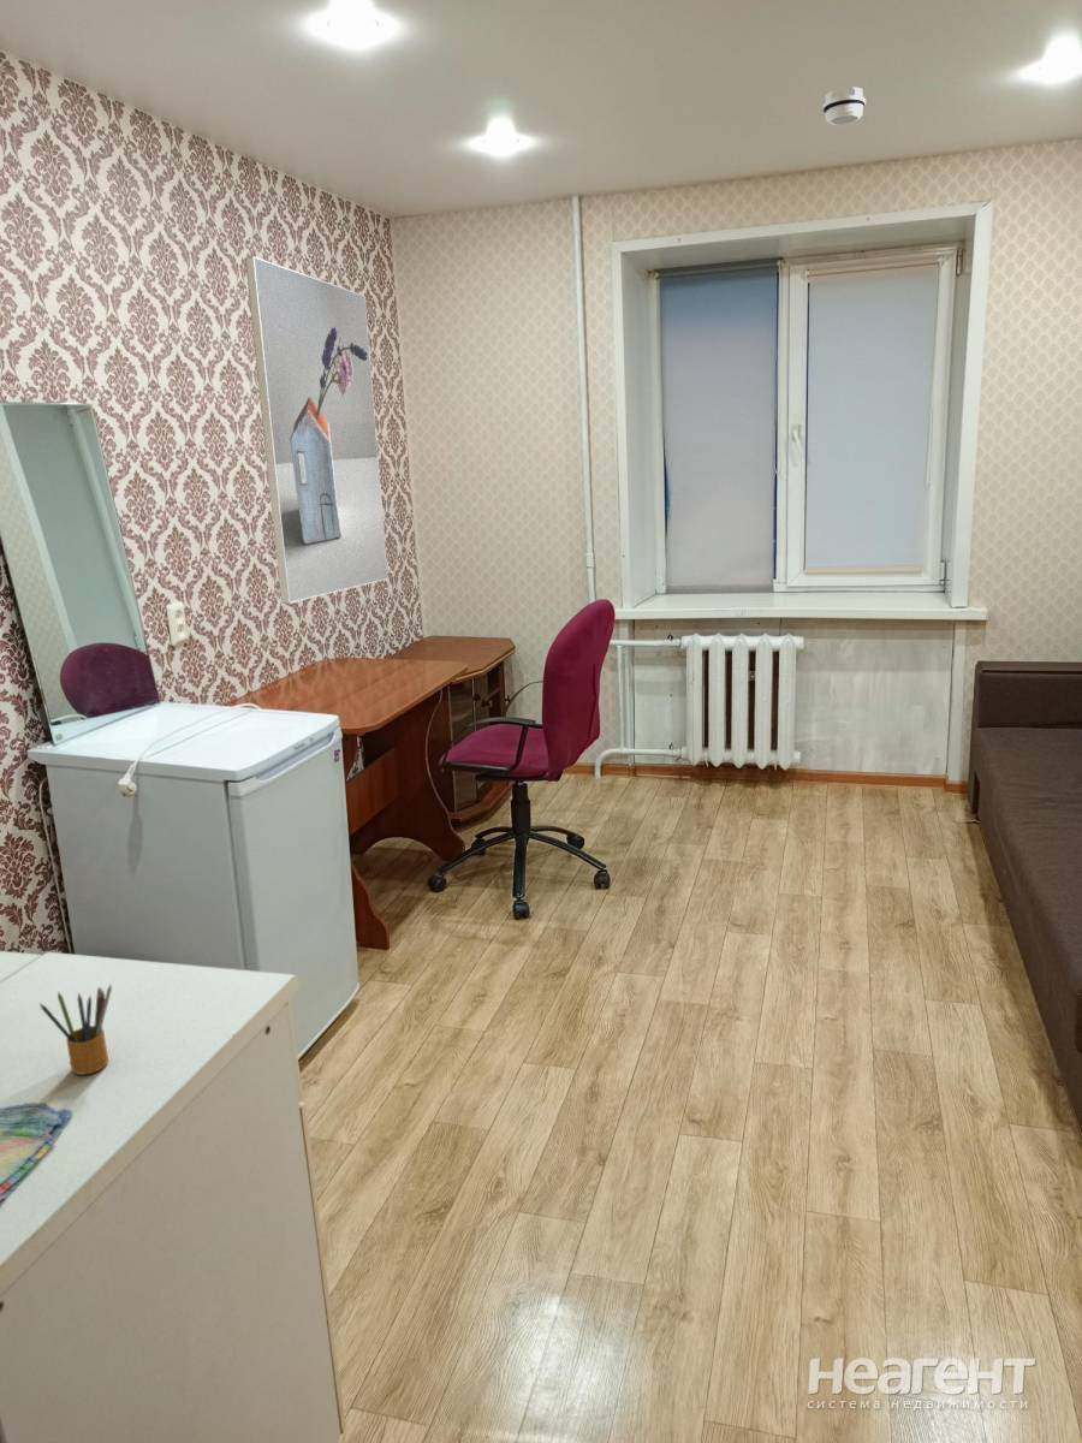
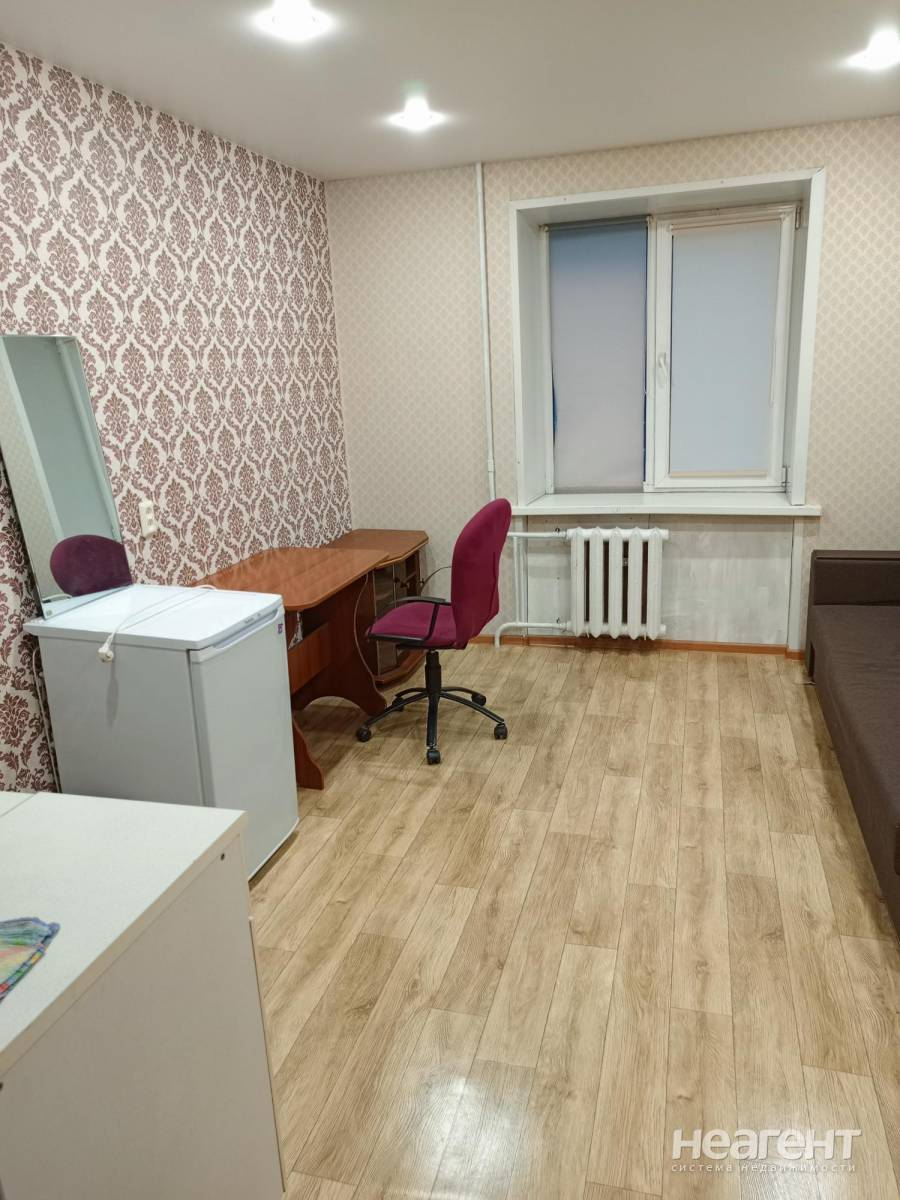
- pencil box [38,984,113,1076]
- smoke detector [821,87,867,126]
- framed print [244,255,390,605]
